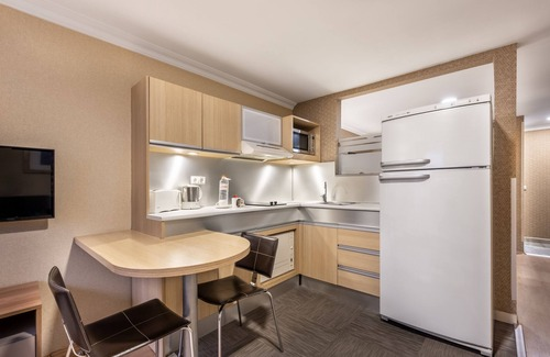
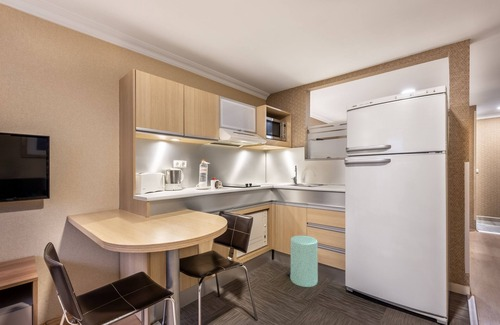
+ trash can [285,234,319,288]
